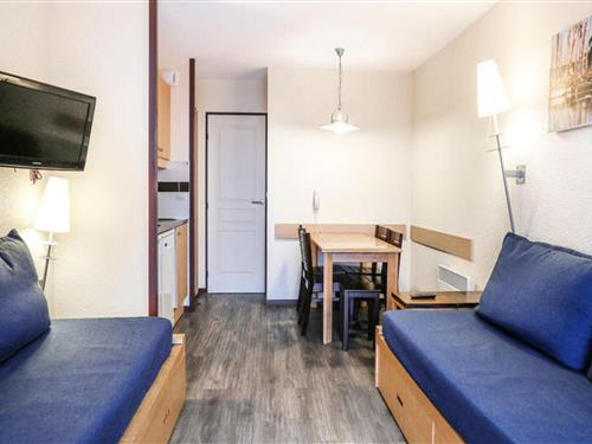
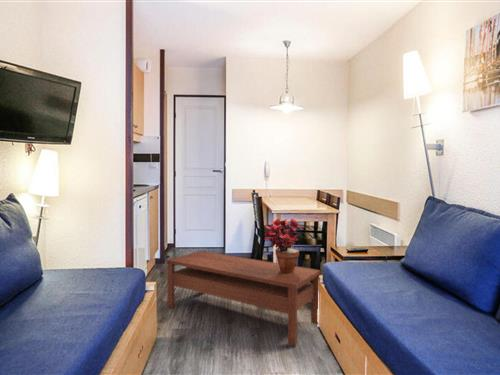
+ coffee table [166,250,321,346]
+ potted plant [263,218,304,273]
